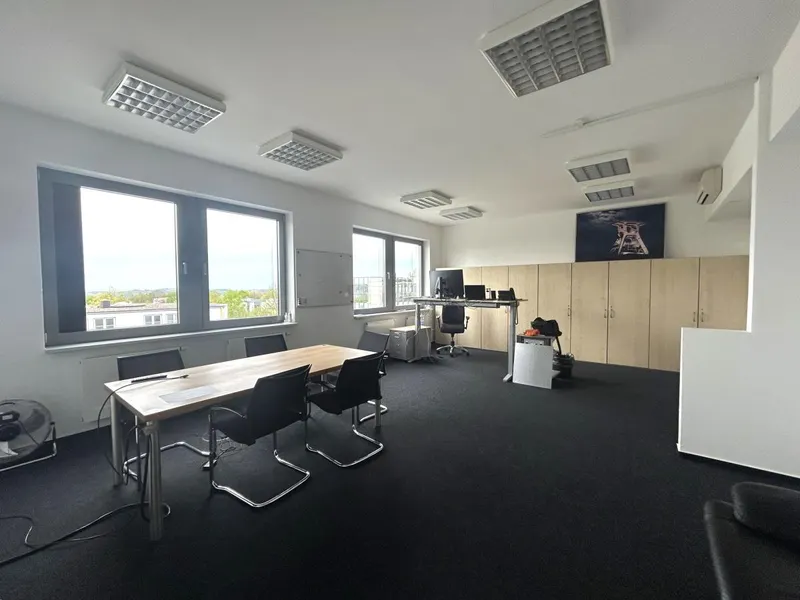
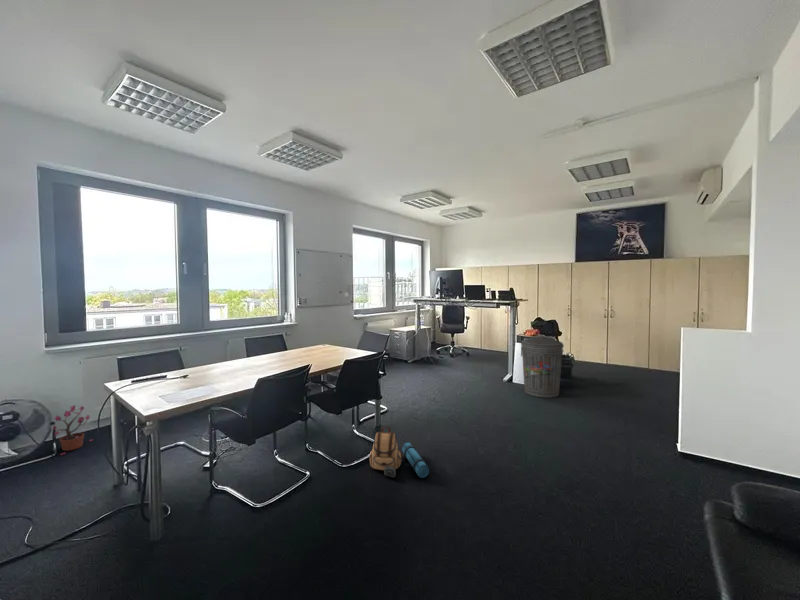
+ trash can [520,334,565,399]
+ potted plant [53,404,94,456]
+ backpack [368,425,430,479]
